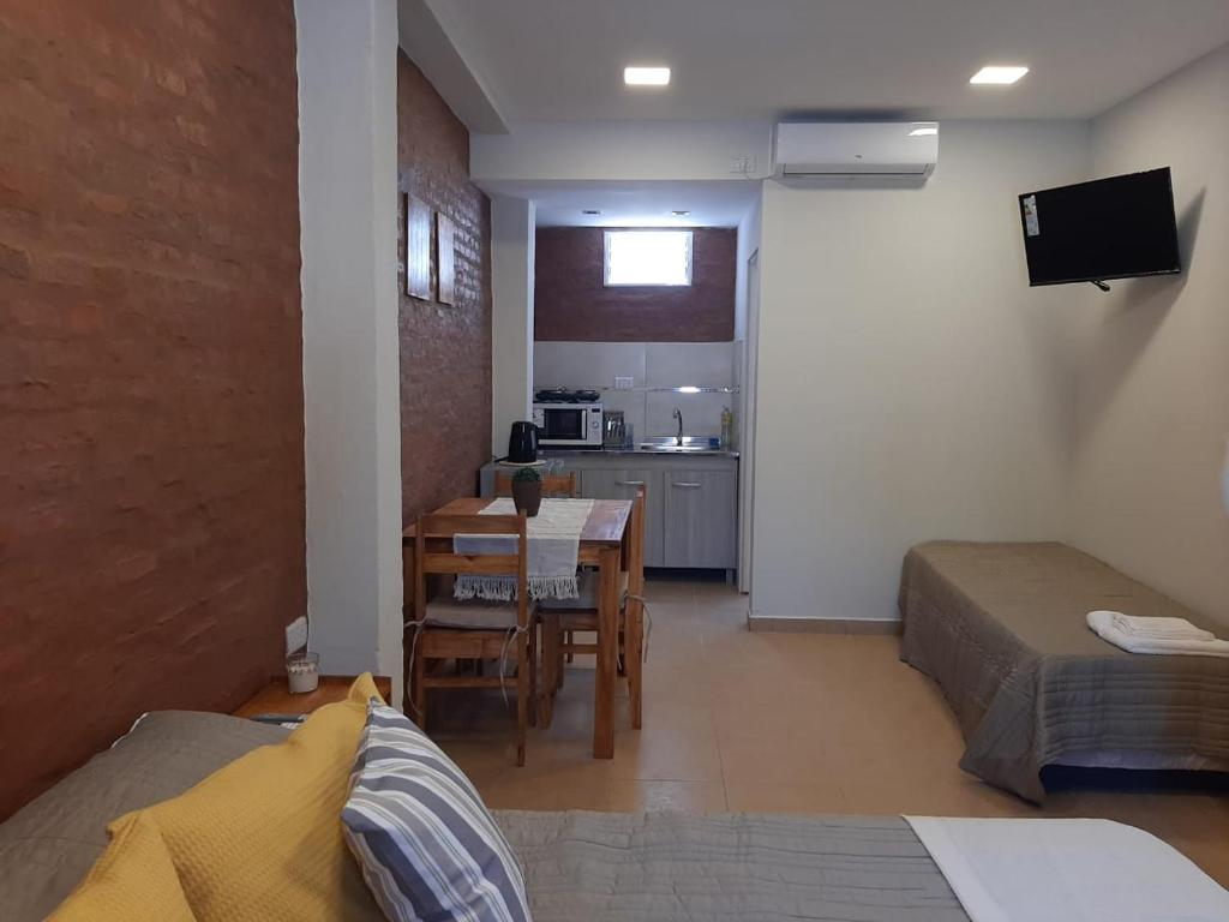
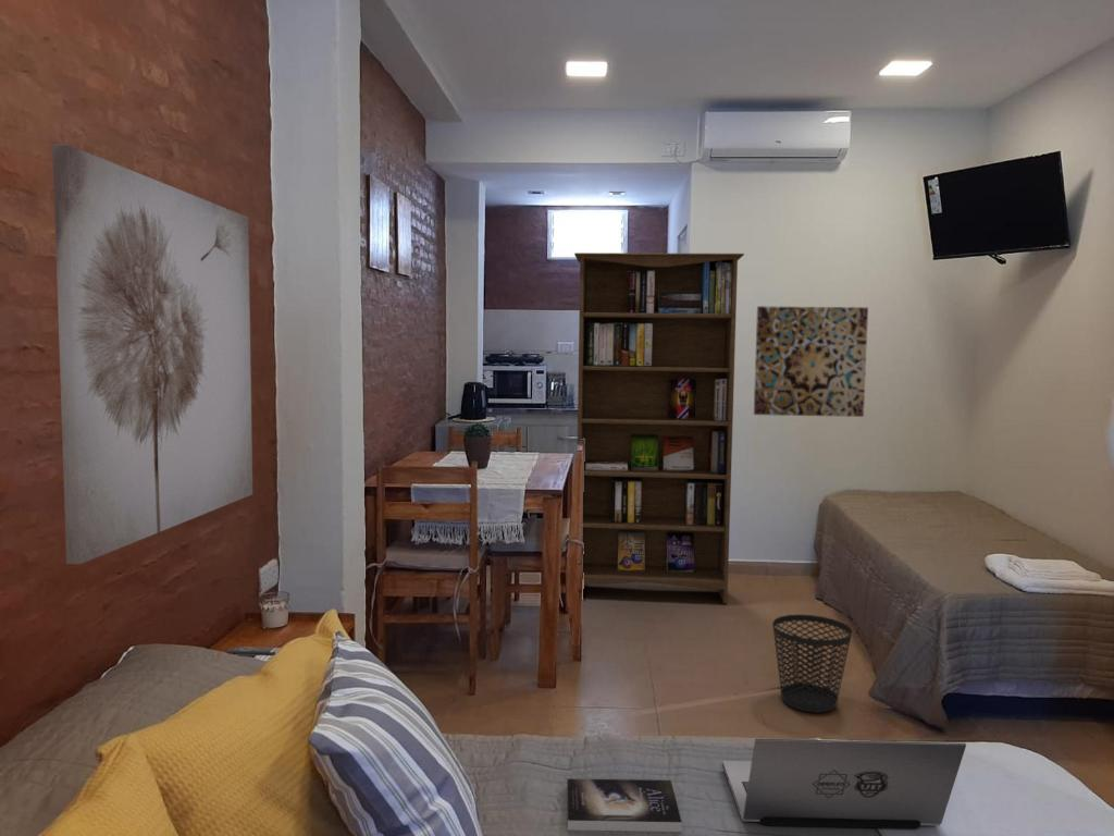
+ wall art [51,144,253,565]
+ bookcase [573,251,745,605]
+ wall art [753,305,869,418]
+ wastebasket [771,614,853,714]
+ laptop [721,738,967,829]
+ book [566,777,683,833]
